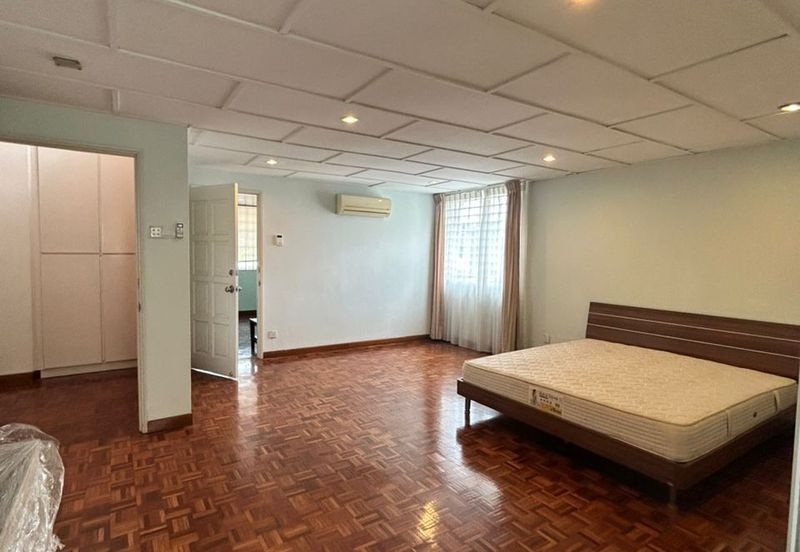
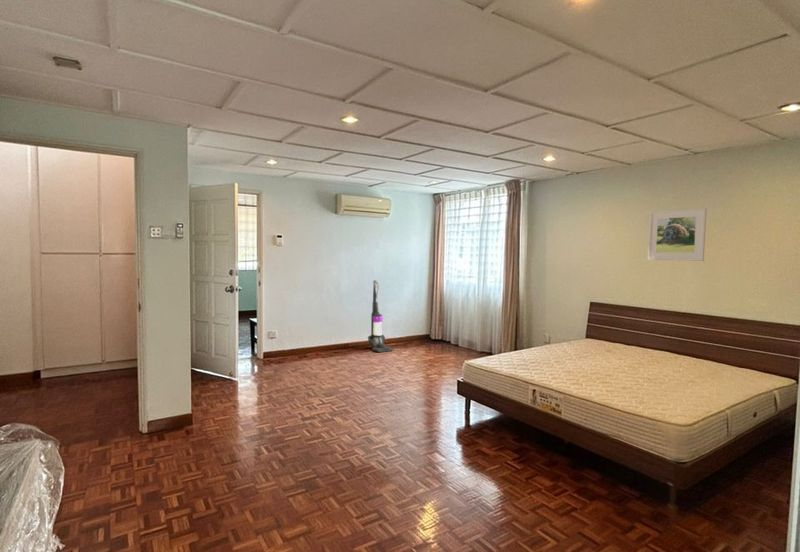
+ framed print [647,207,708,262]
+ vacuum cleaner [367,279,394,353]
